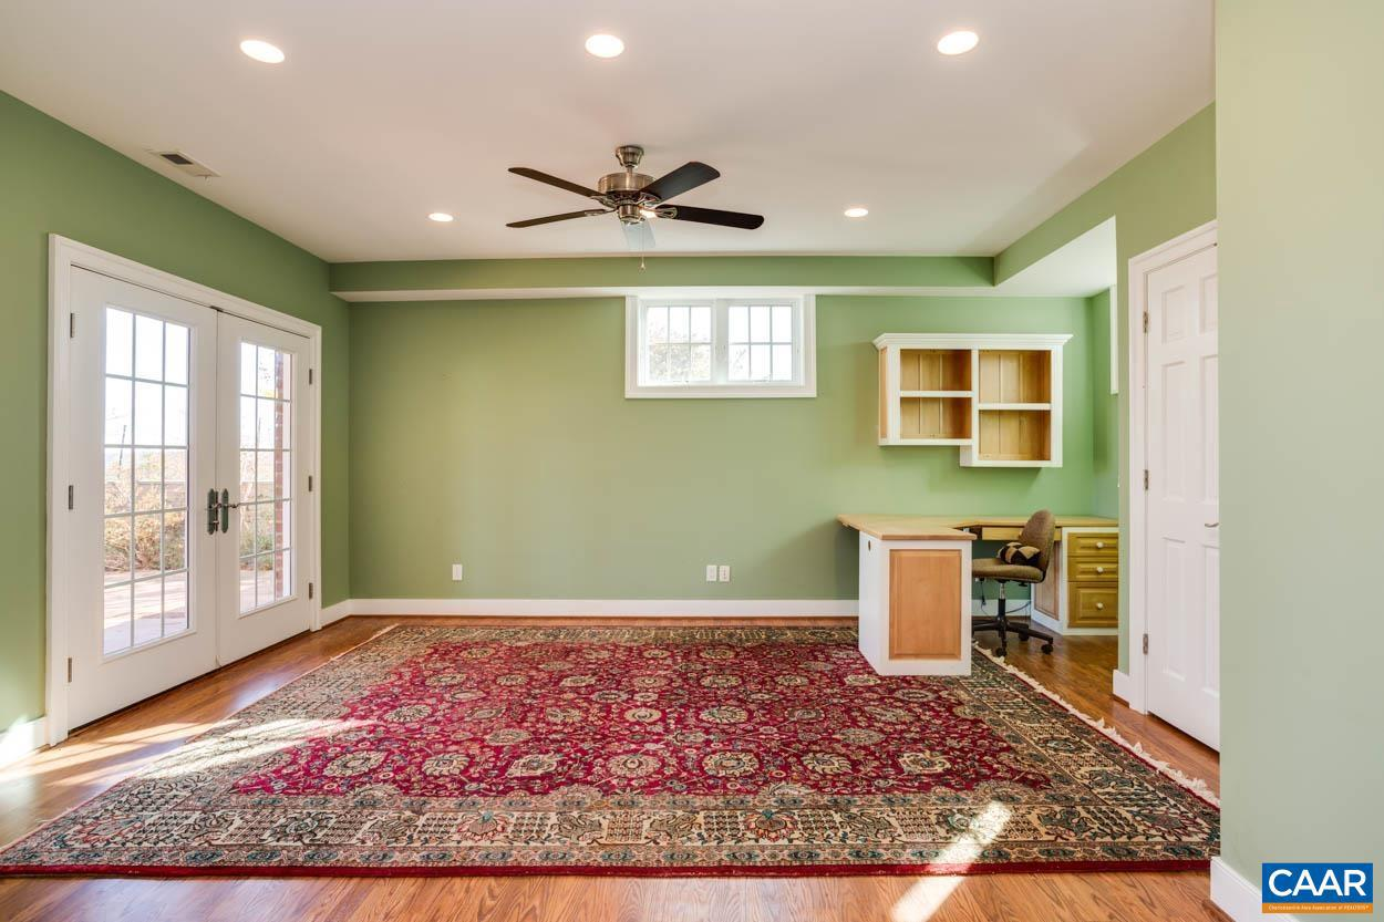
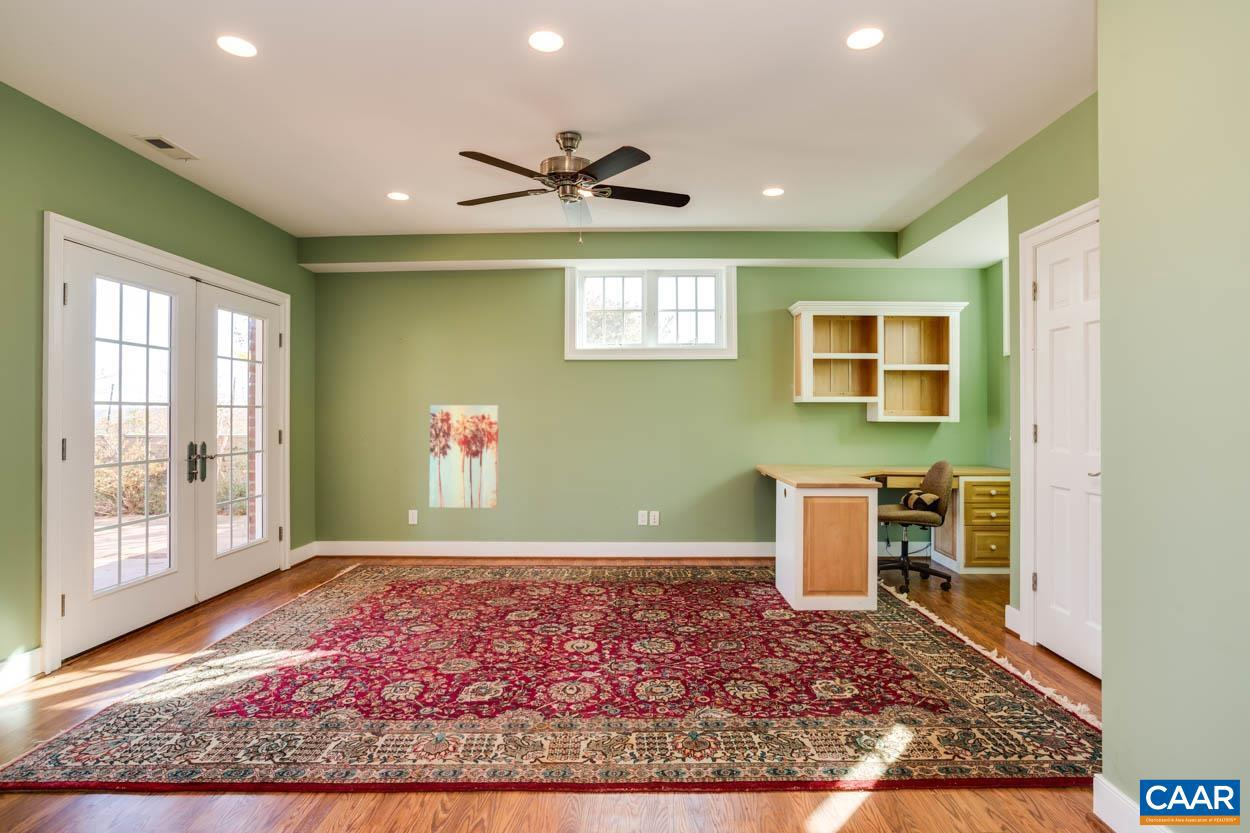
+ wall art [429,404,499,509]
